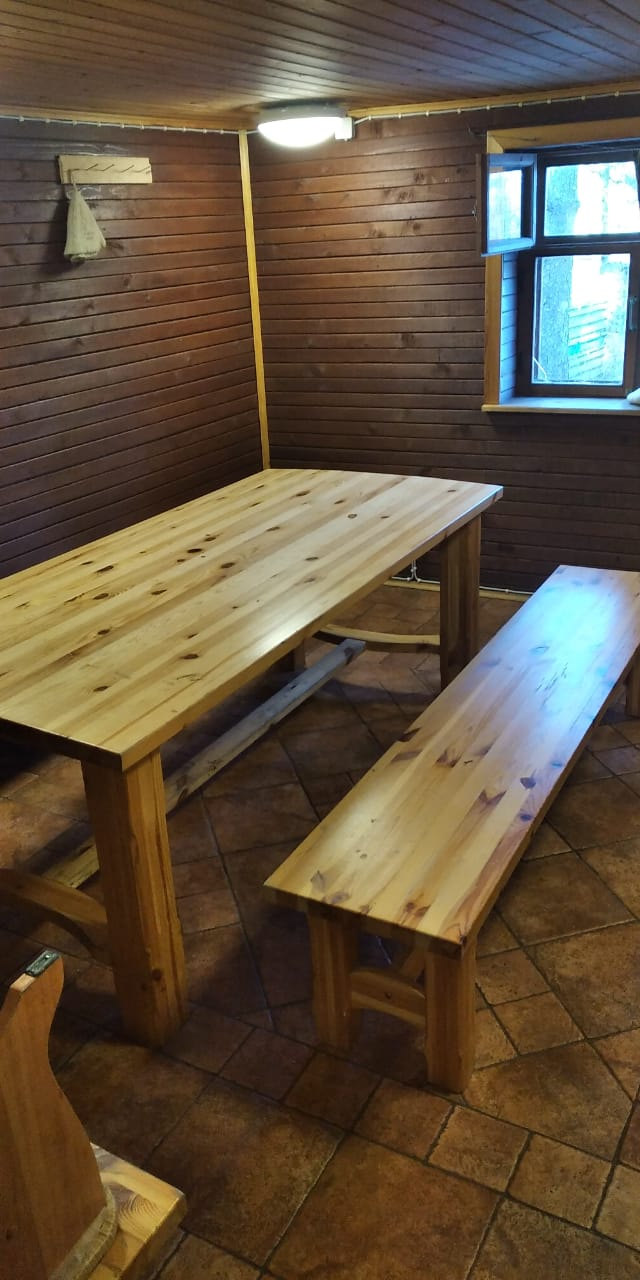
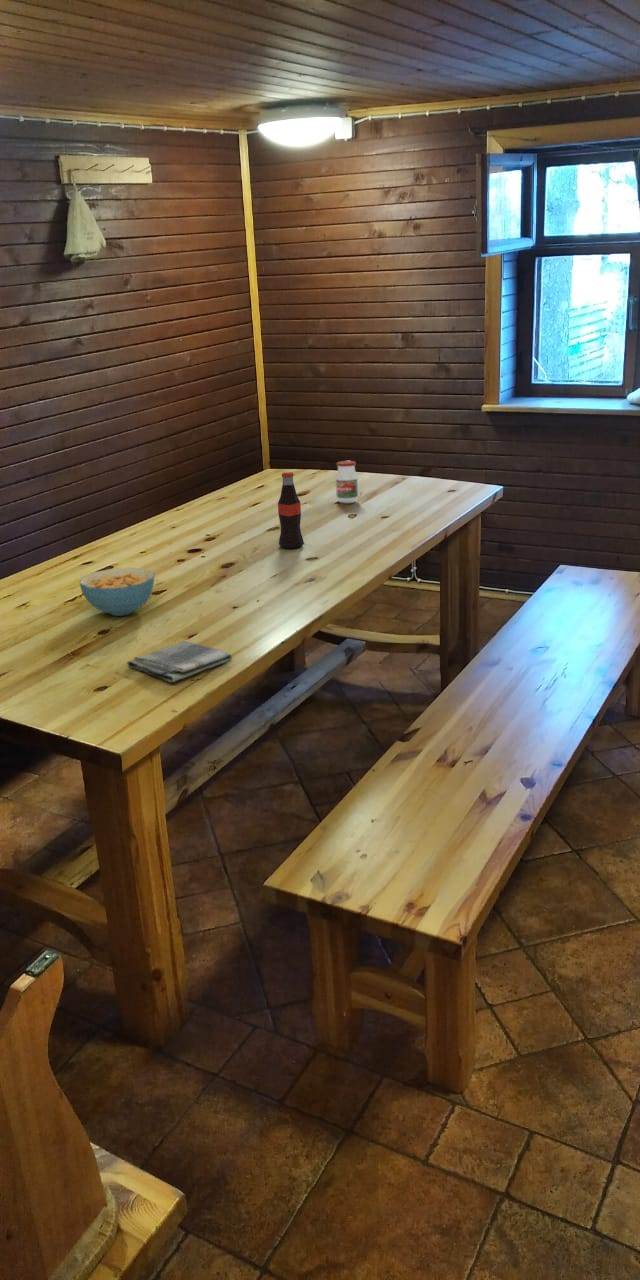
+ cereal bowl [78,566,155,617]
+ bottle [277,471,305,550]
+ jar [335,460,359,504]
+ dish towel [126,640,234,683]
